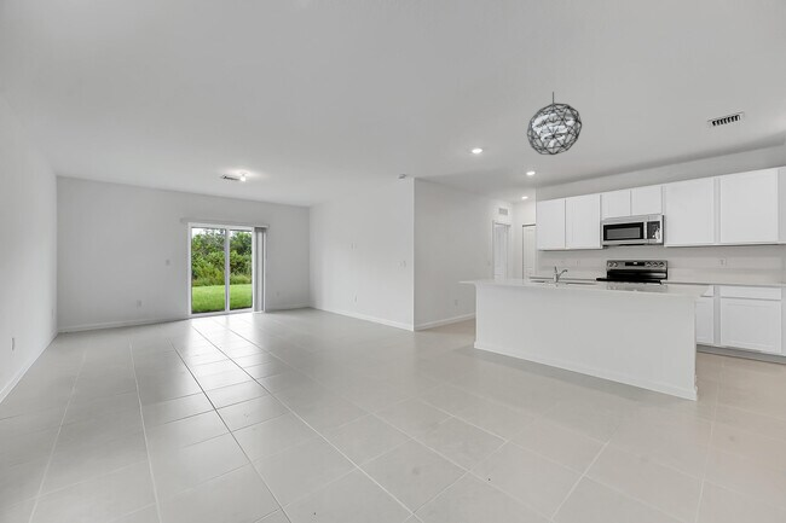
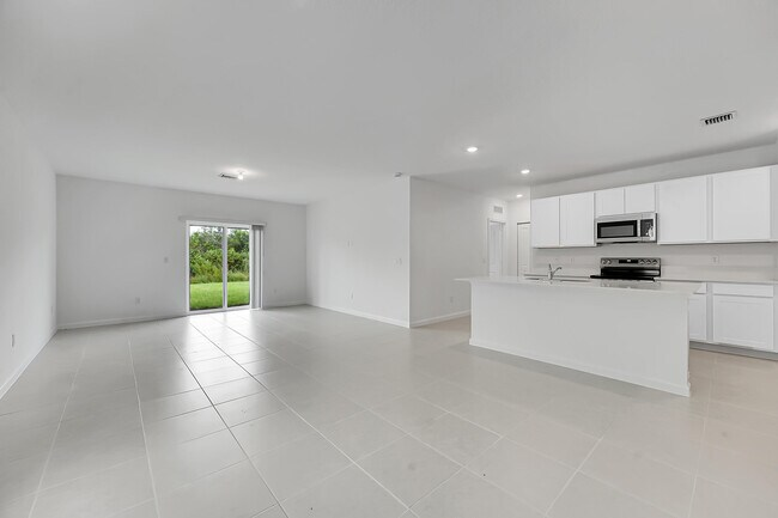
- pendant light [526,91,583,156]
